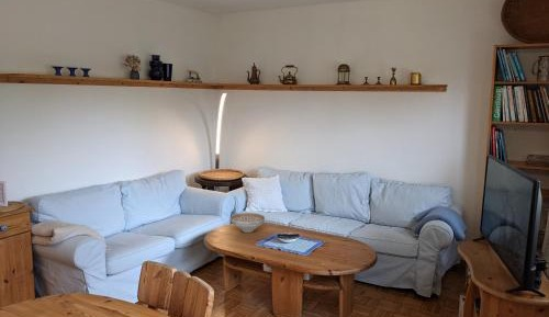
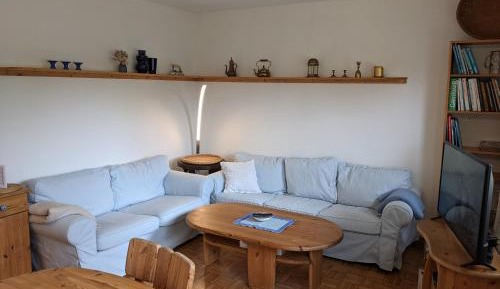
- decorative bowl [229,212,266,234]
